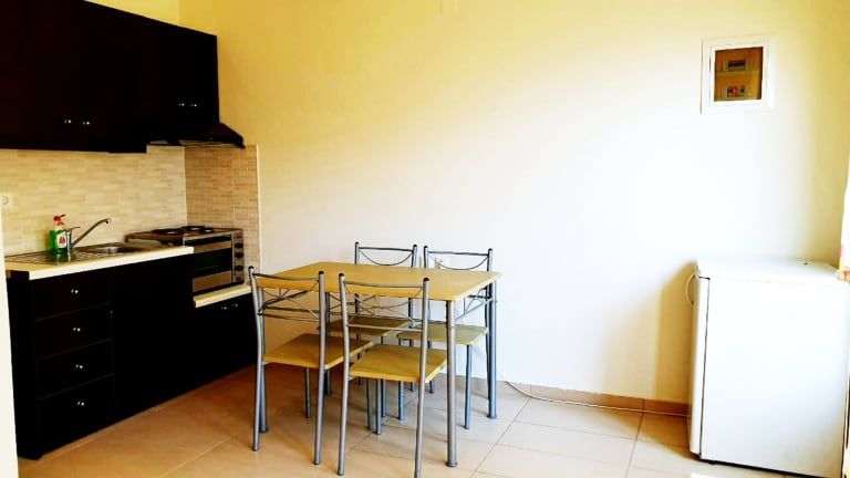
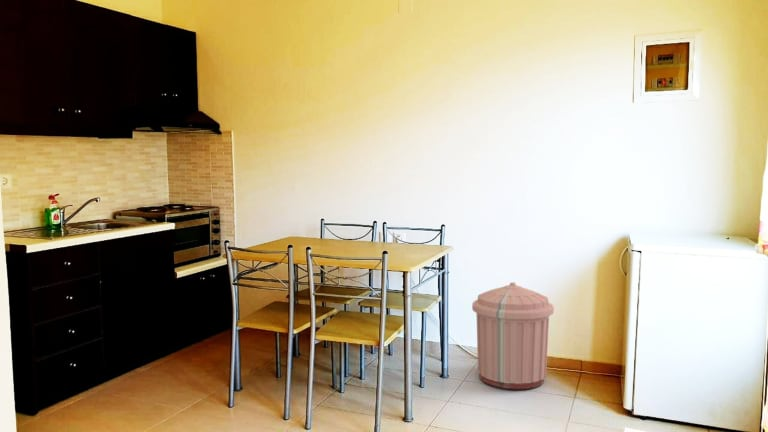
+ trash can [471,281,555,390]
